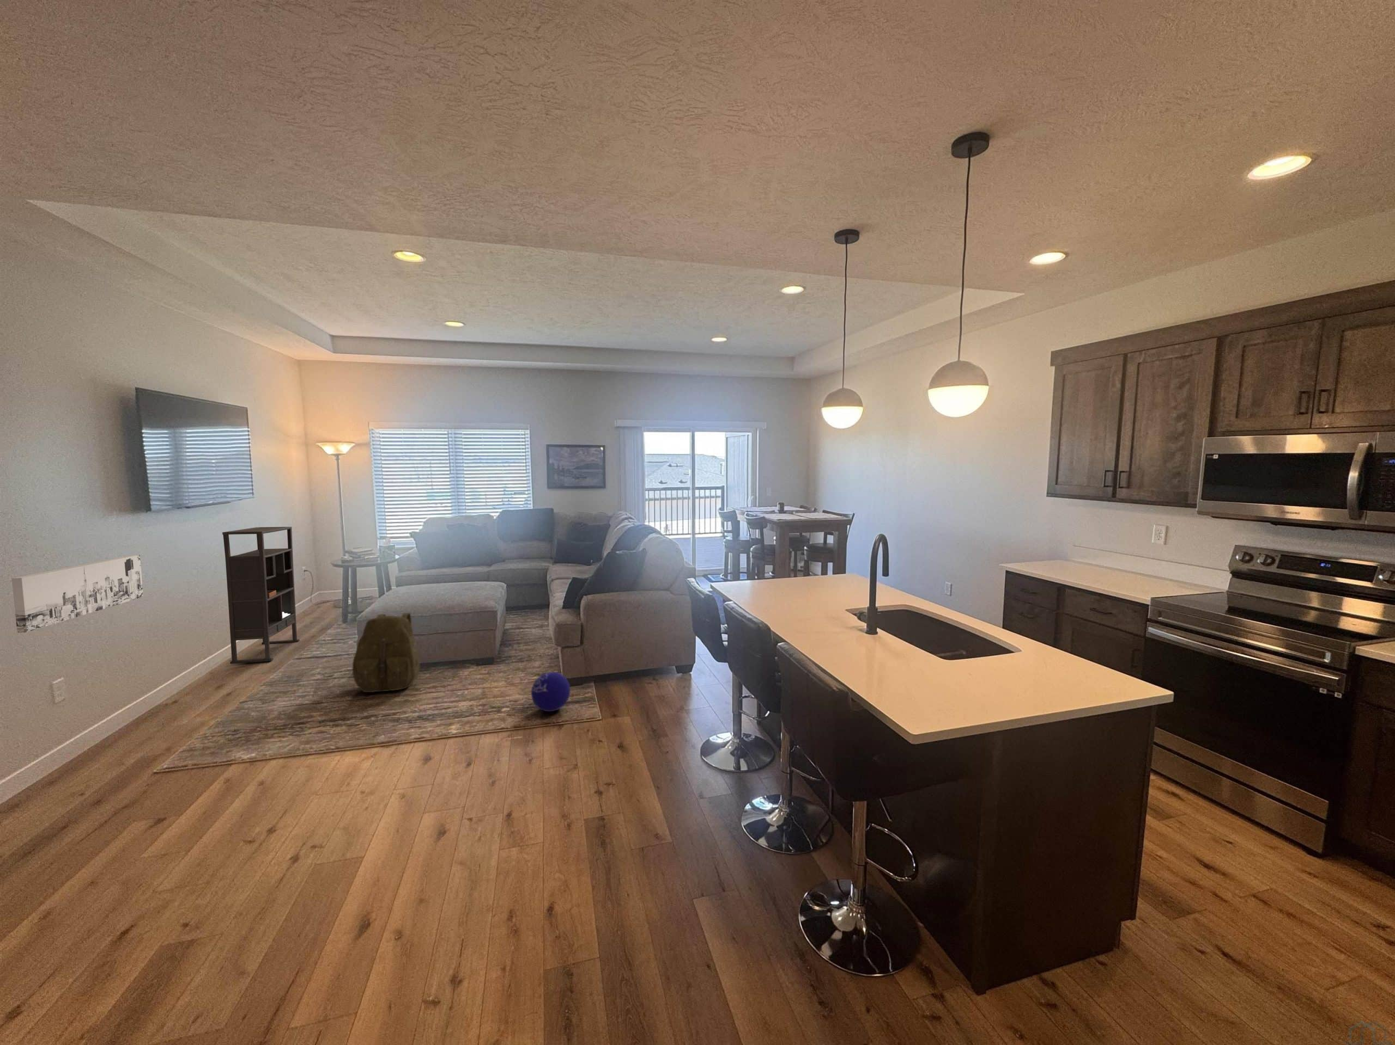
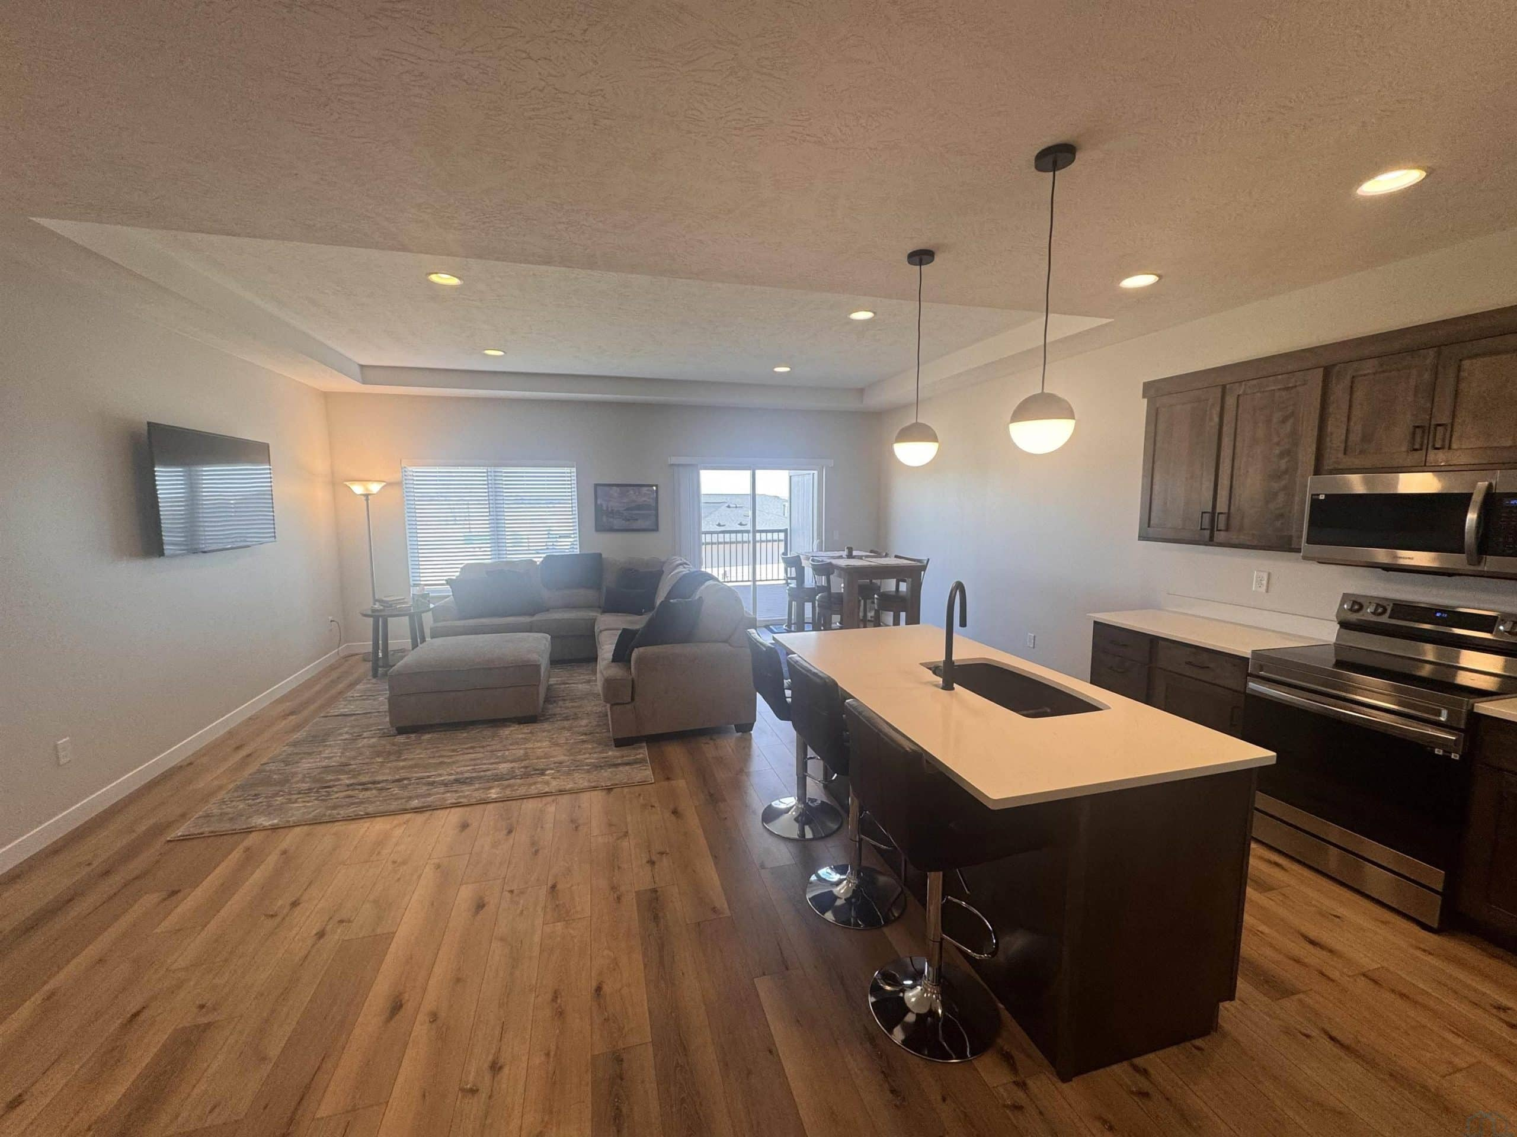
- ball [531,671,571,712]
- backpack [351,613,421,693]
- wall art [11,554,144,633]
- bookshelf [222,526,300,664]
